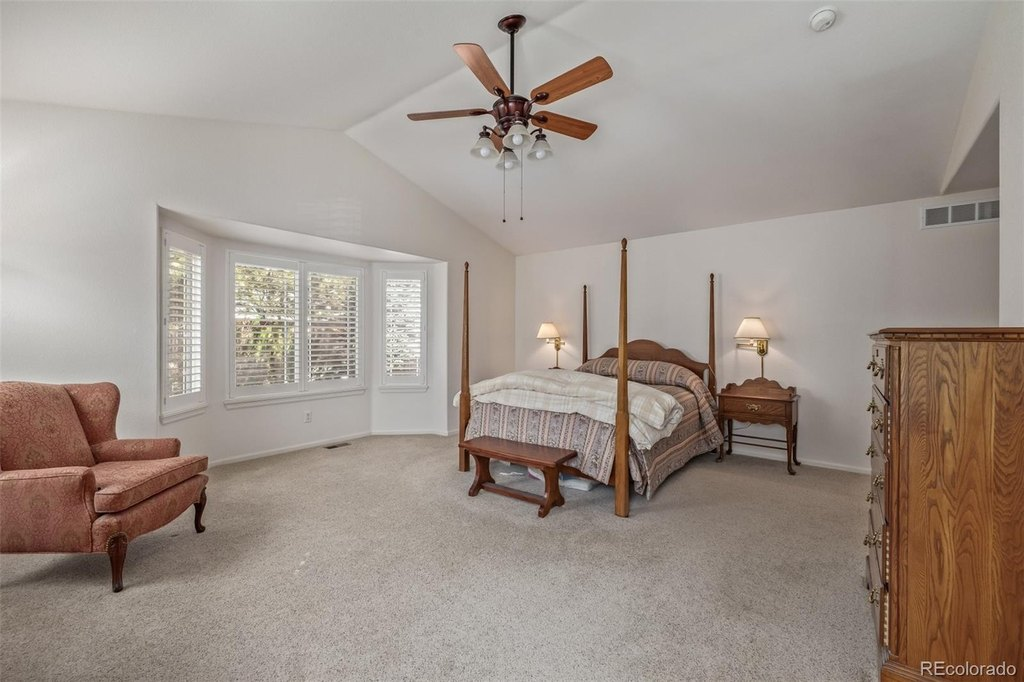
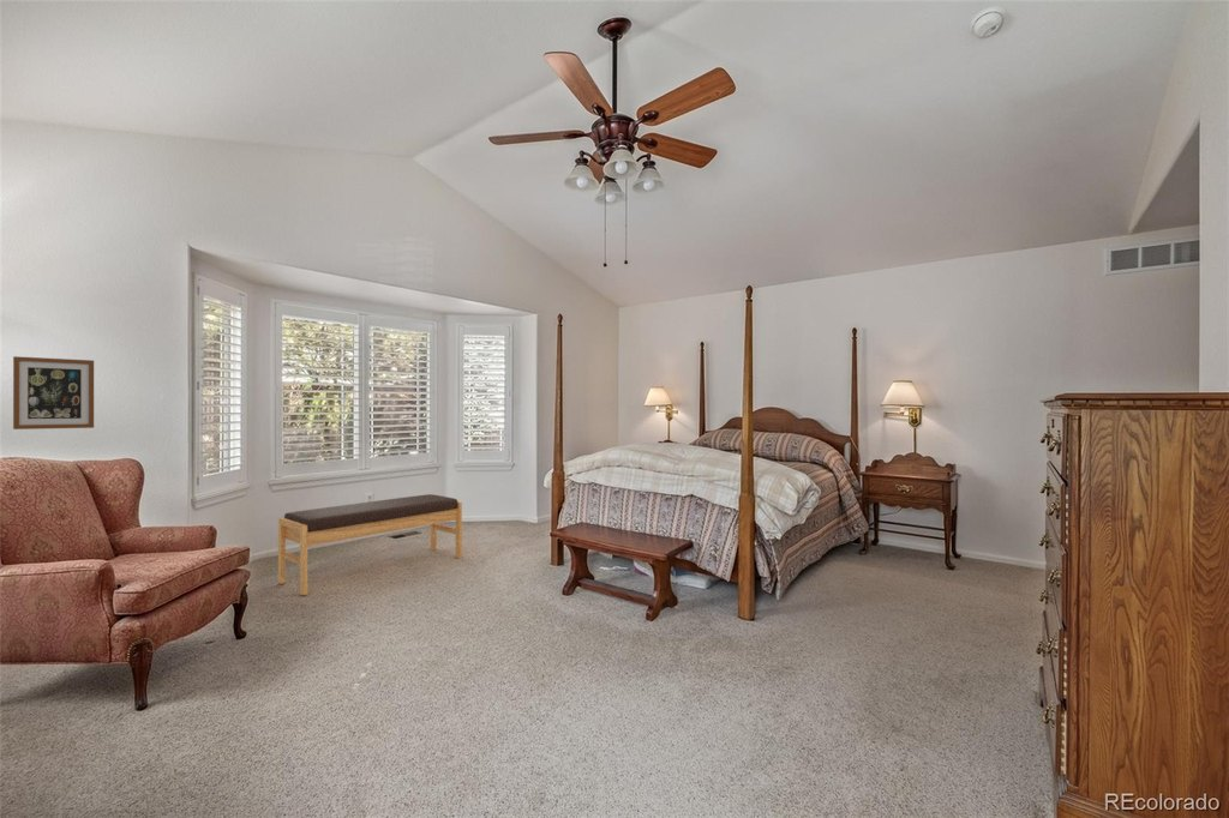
+ wall art [12,355,95,431]
+ bench [277,493,463,596]
